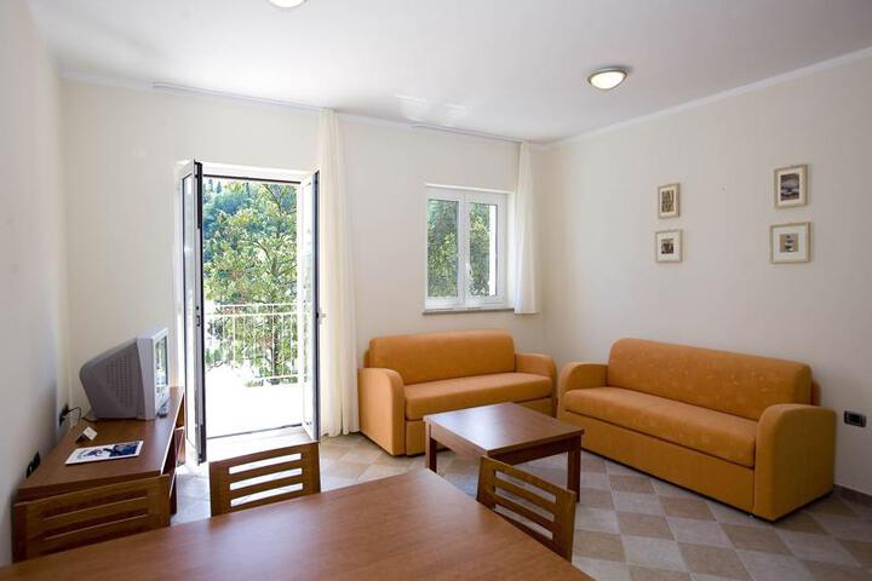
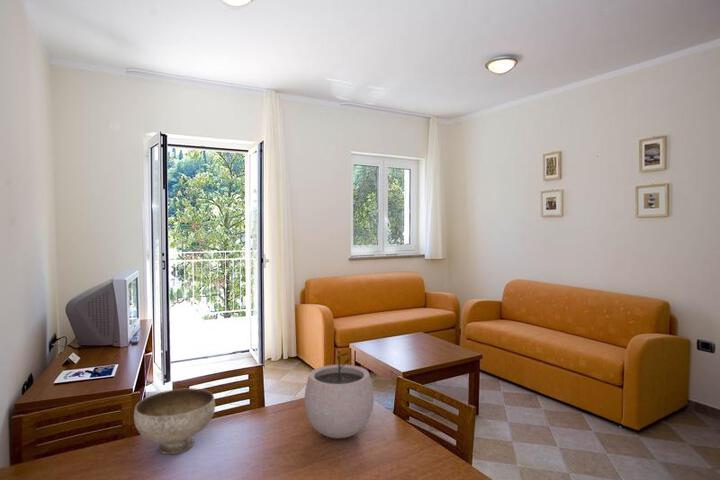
+ bowl [133,387,216,455]
+ plant pot [303,347,375,439]
